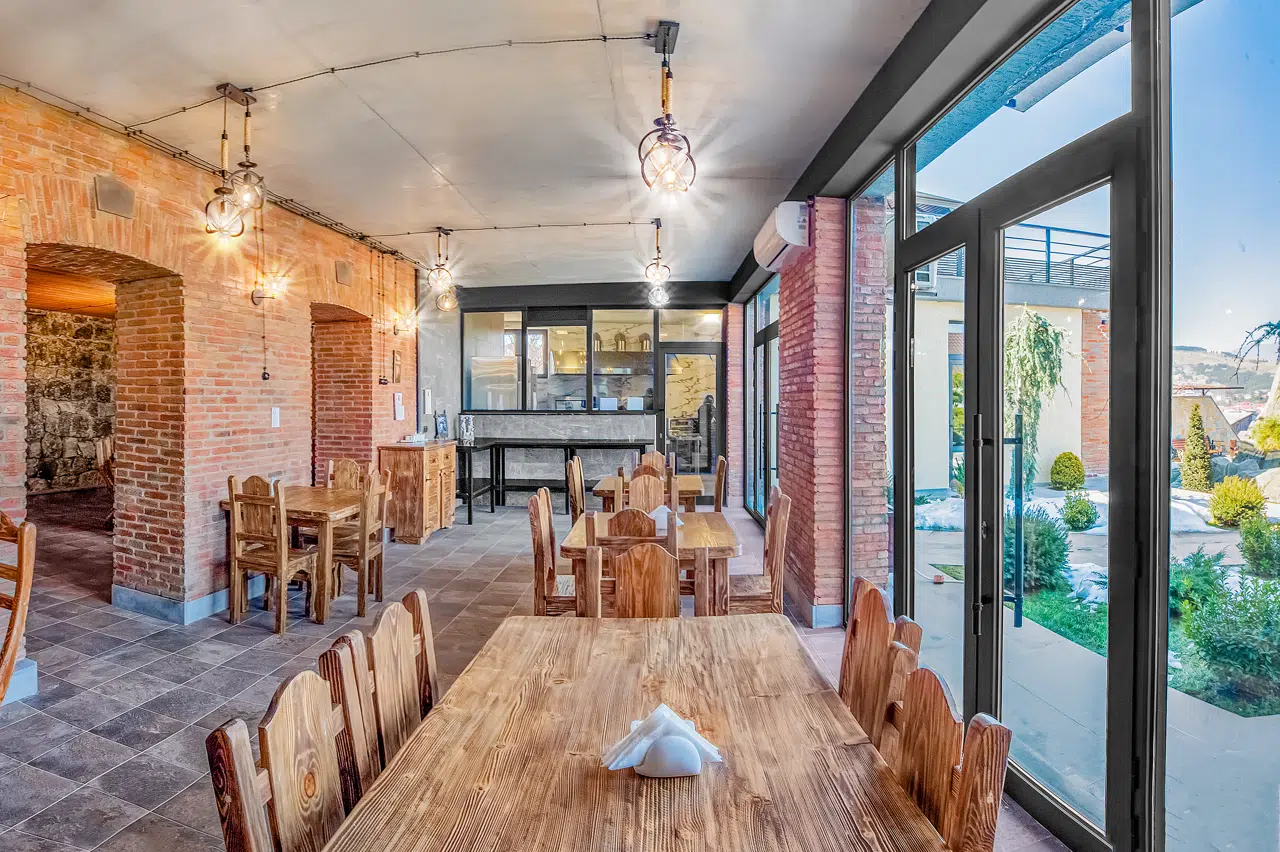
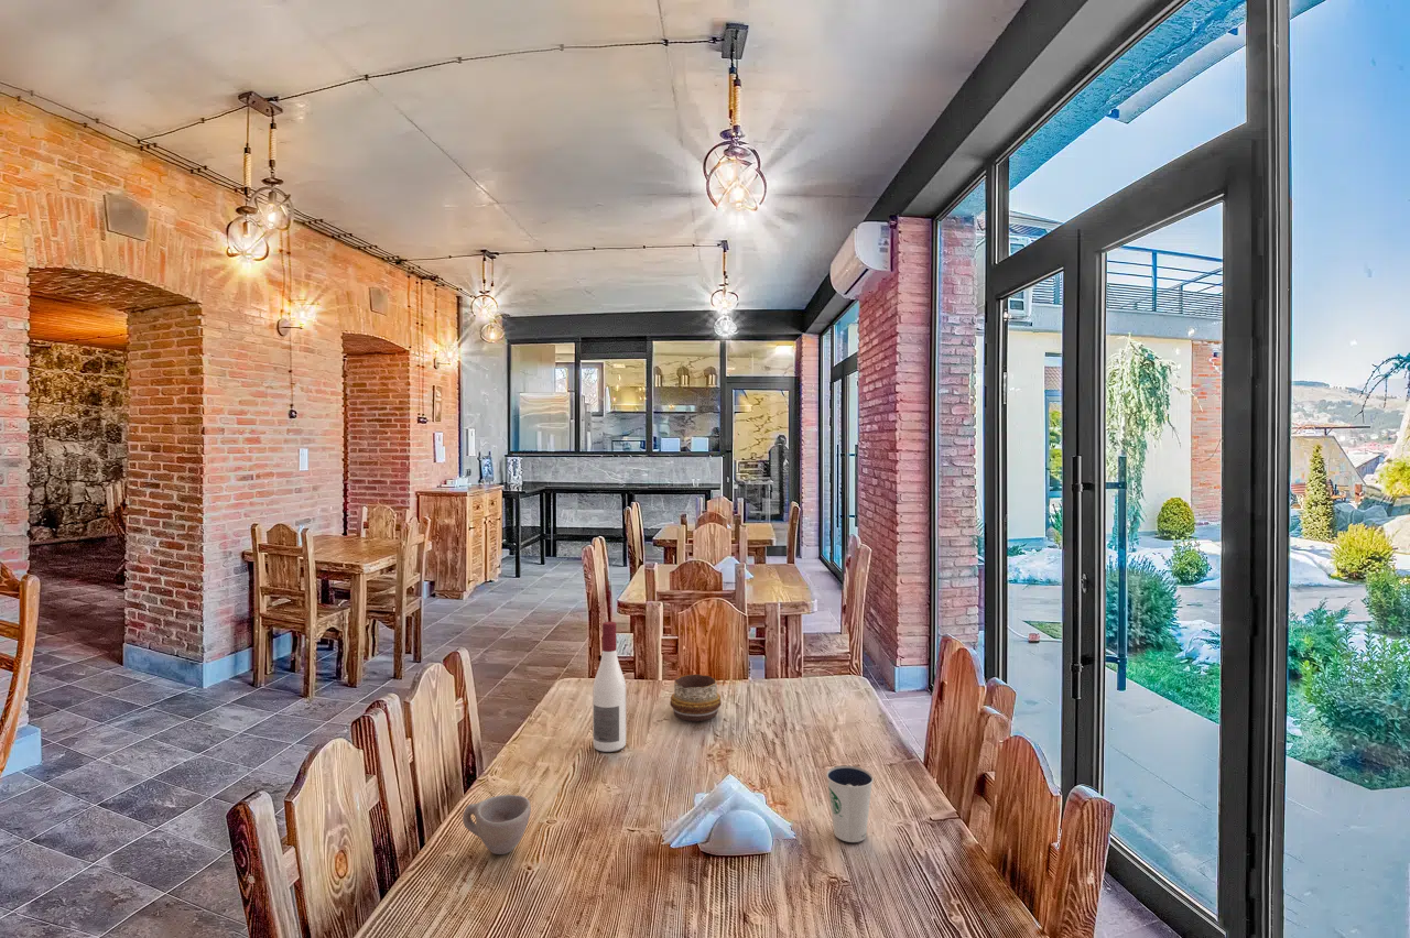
+ cup [462,794,532,855]
+ dixie cup [825,765,875,843]
+ alcohol [592,621,627,753]
+ decorative bowl [669,674,723,722]
